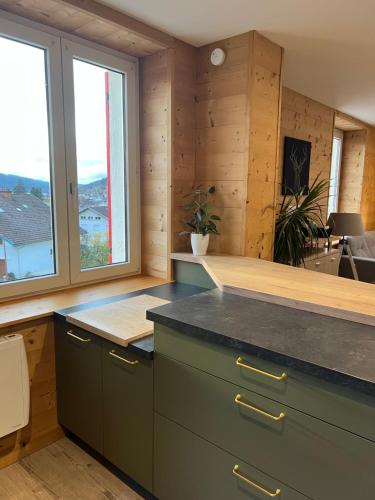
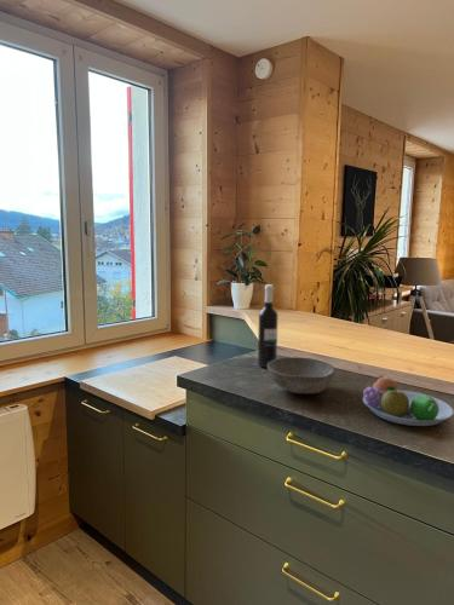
+ bowl [266,356,337,394]
+ wine bottle [257,283,278,369]
+ fruit bowl [362,374,454,427]
